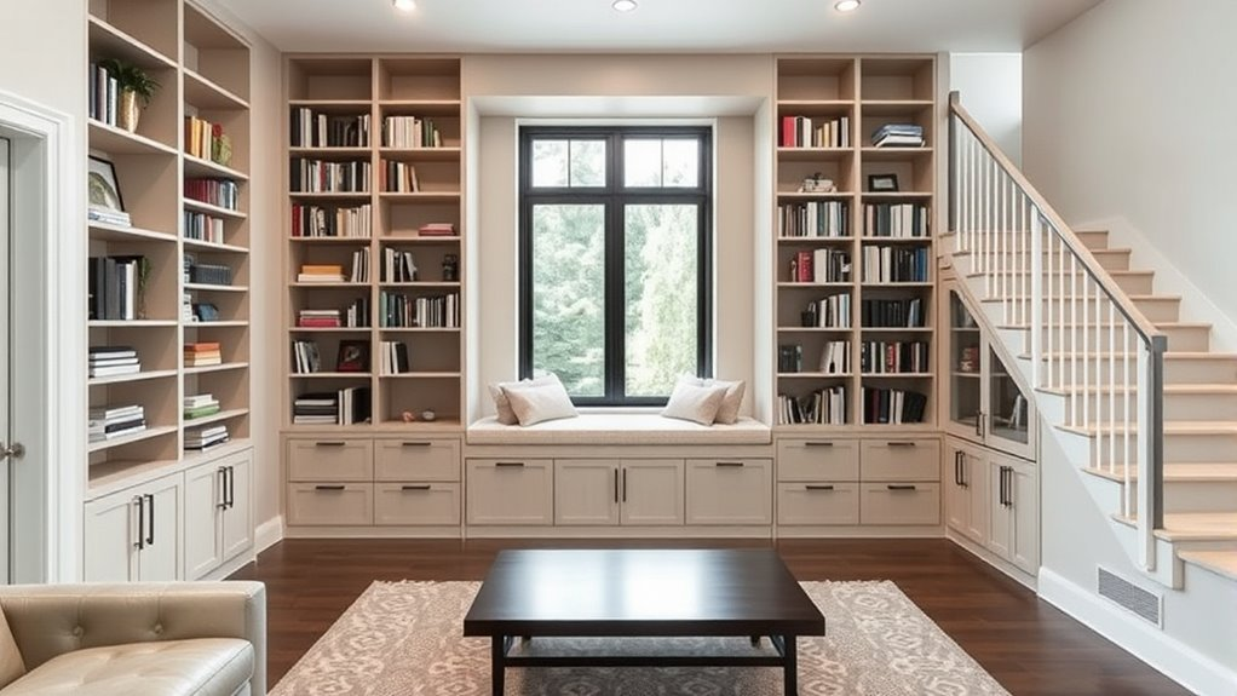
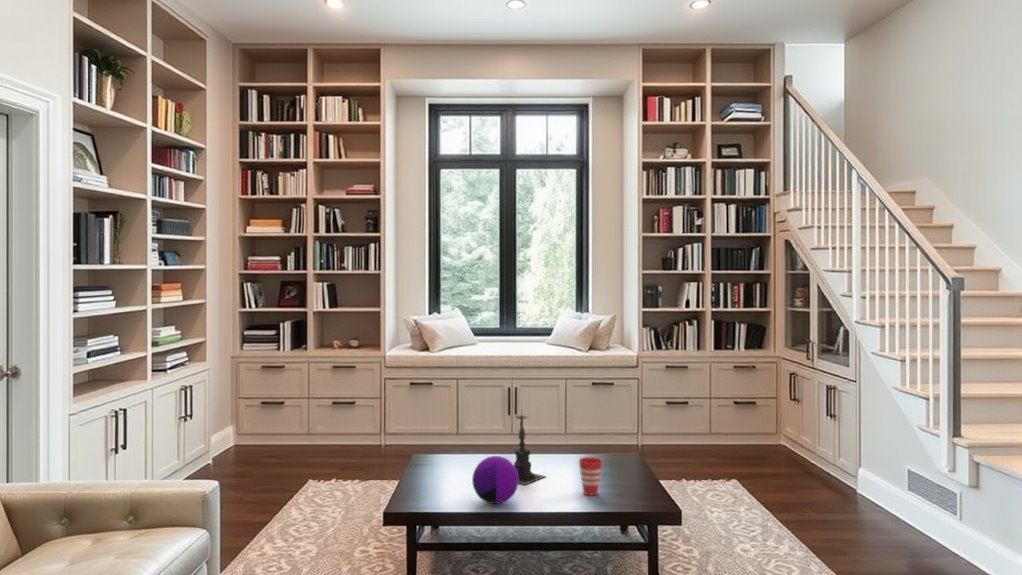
+ decorative orb [471,455,519,505]
+ cup [578,456,603,497]
+ candle holder [513,410,547,486]
